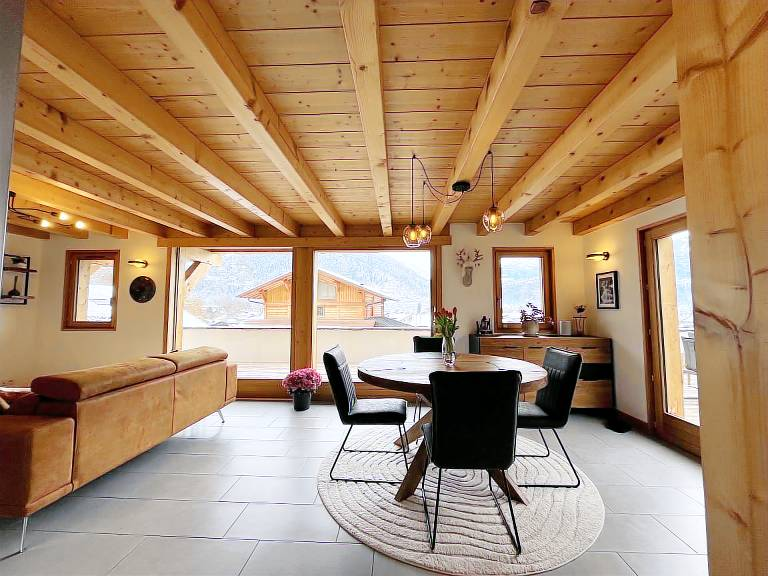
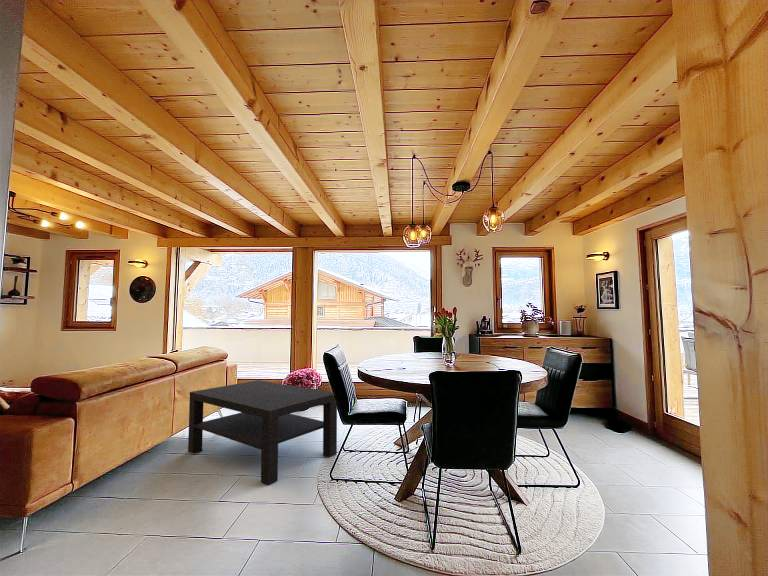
+ coffee table [187,379,338,486]
